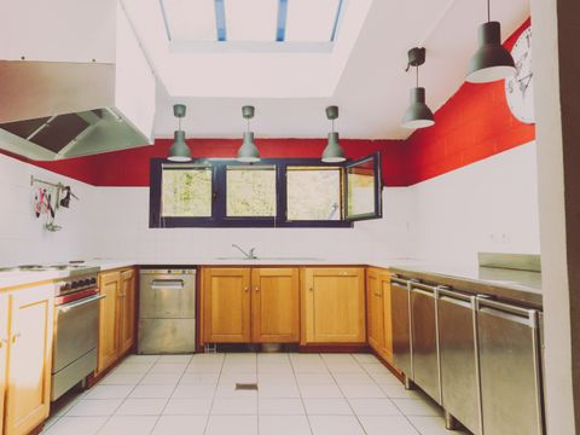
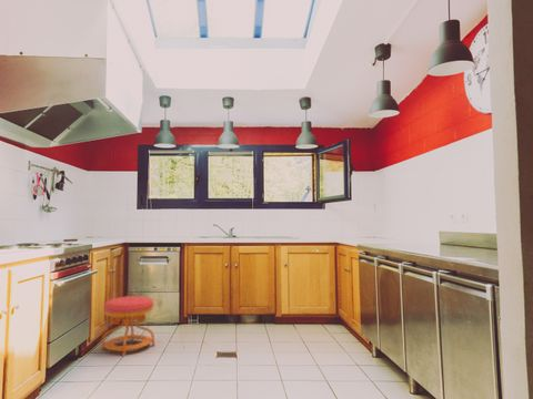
+ stool [100,295,155,357]
